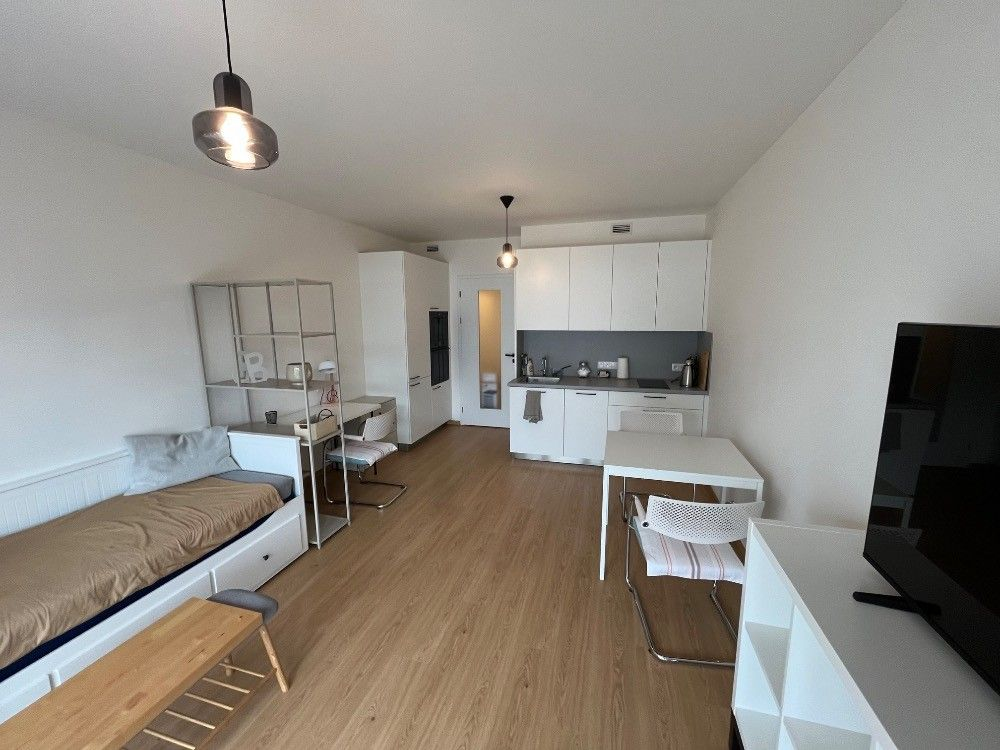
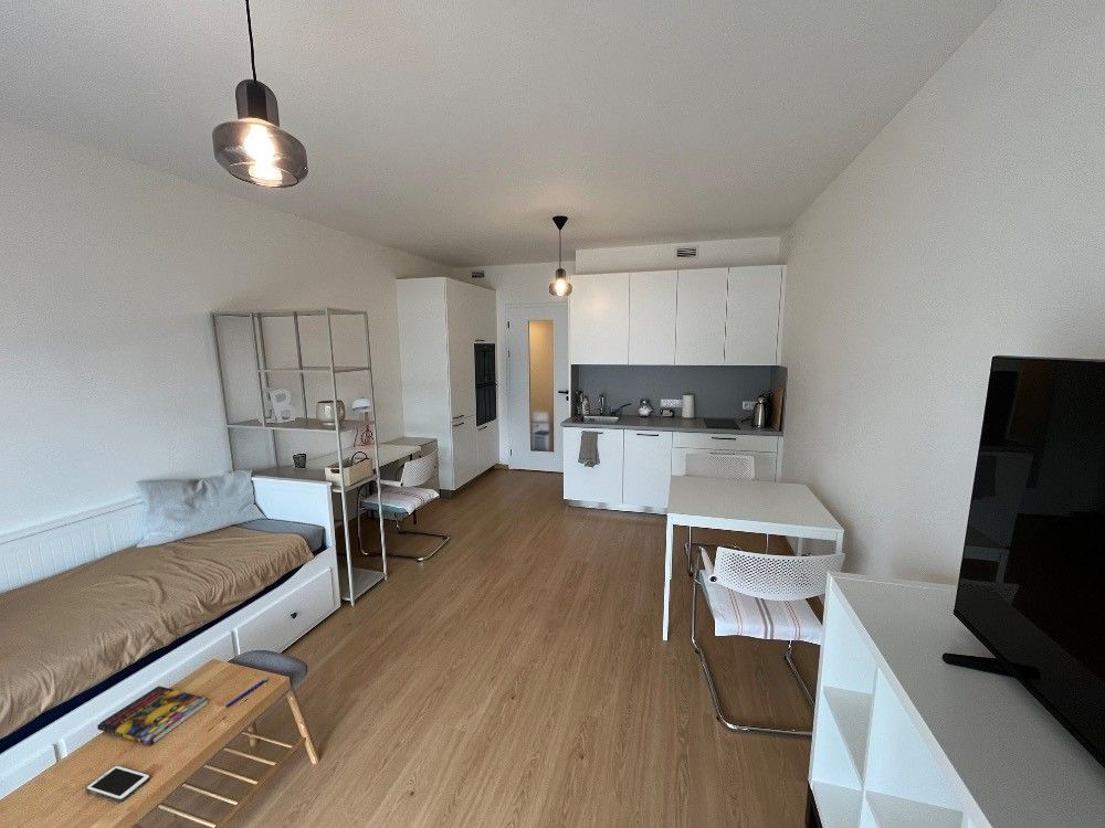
+ pen [224,677,270,709]
+ cell phone [84,764,151,803]
+ book [96,684,209,746]
